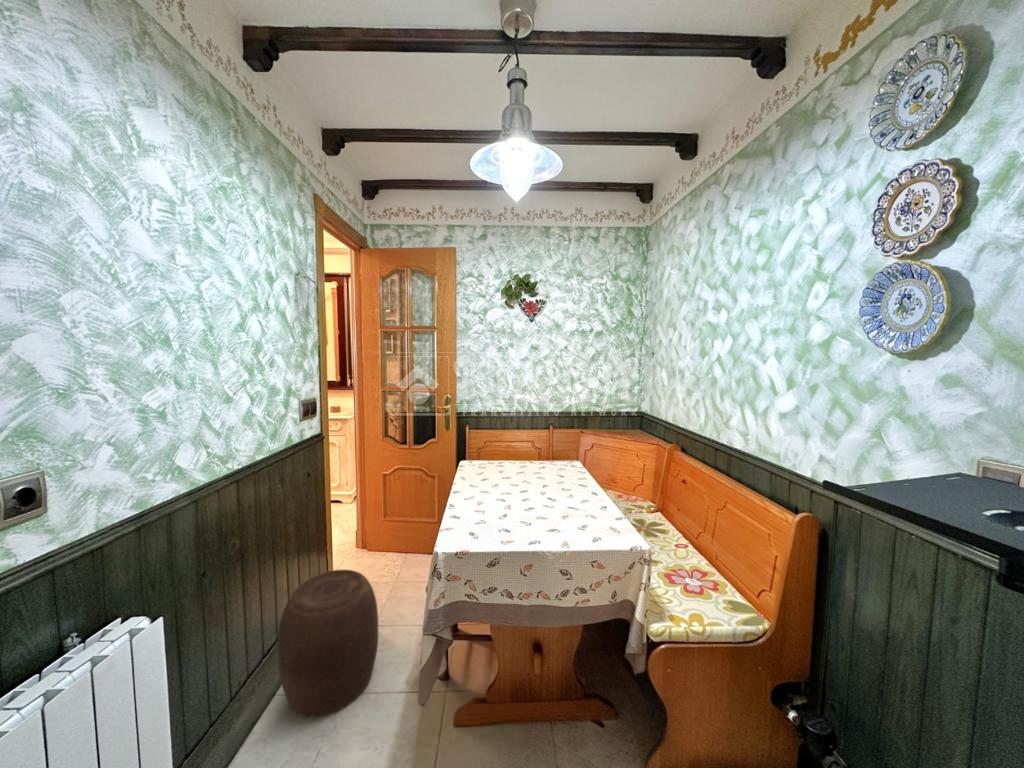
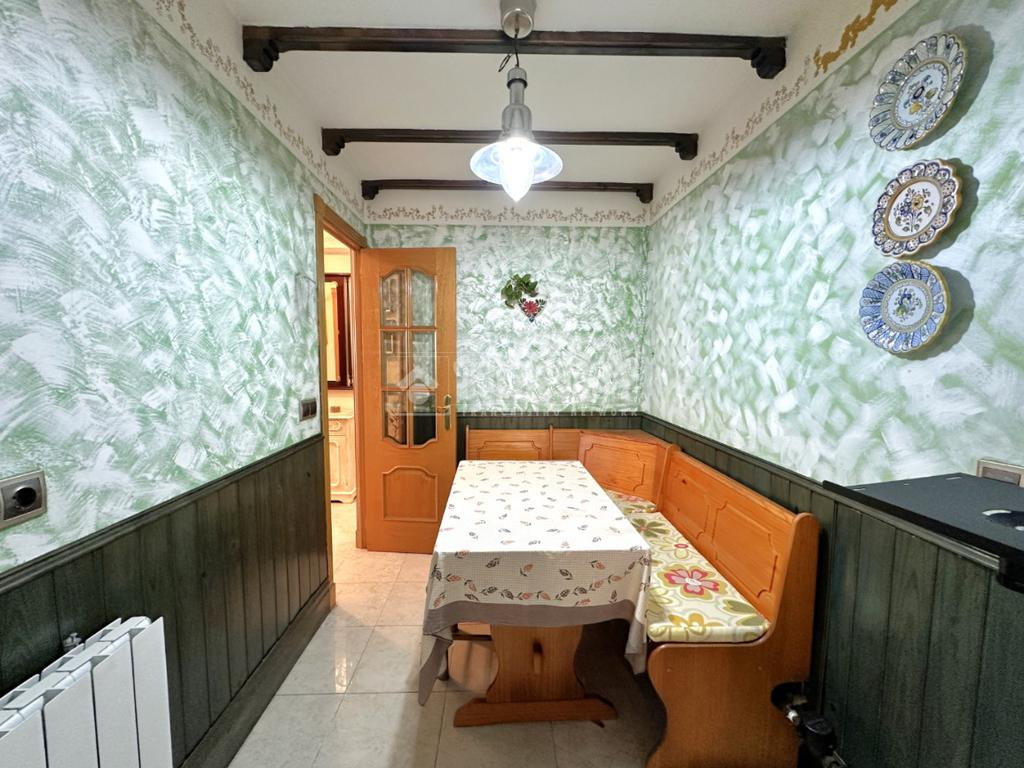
- stool [277,569,379,717]
